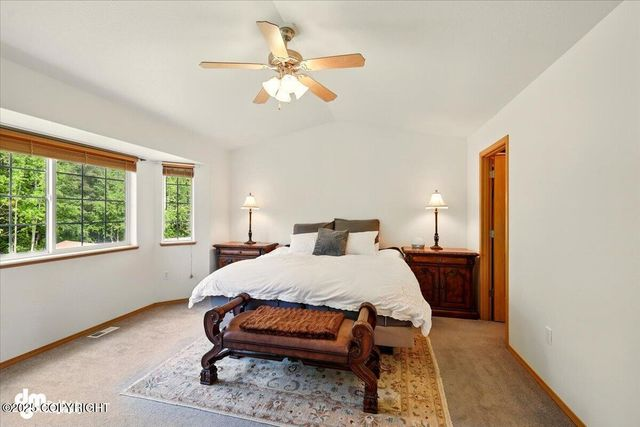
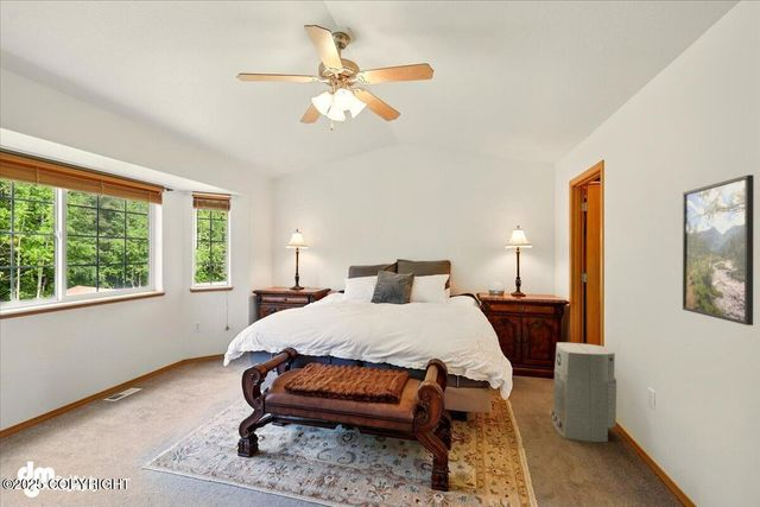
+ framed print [682,173,755,327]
+ air purifier [549,341,618,443]
